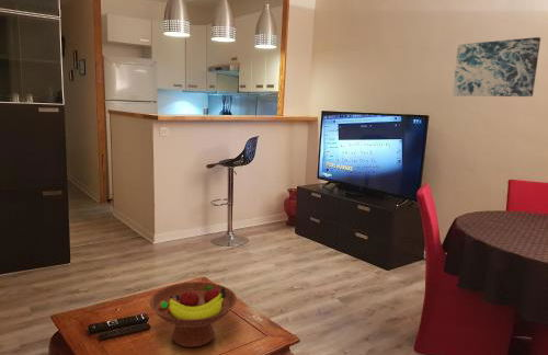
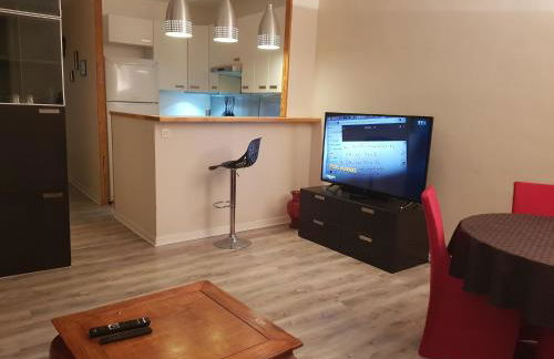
- fruit bowl [149,280,238,348]
- wall art [452,36,541,98]
